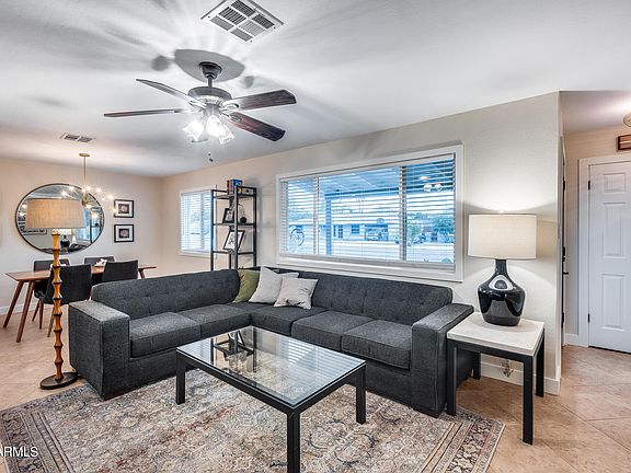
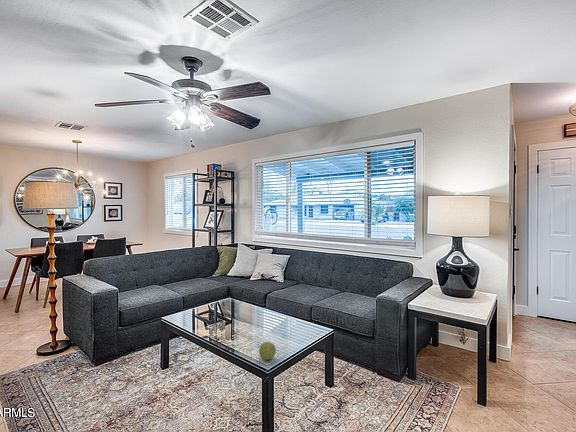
+ decorative ball [258,341,277,361]
